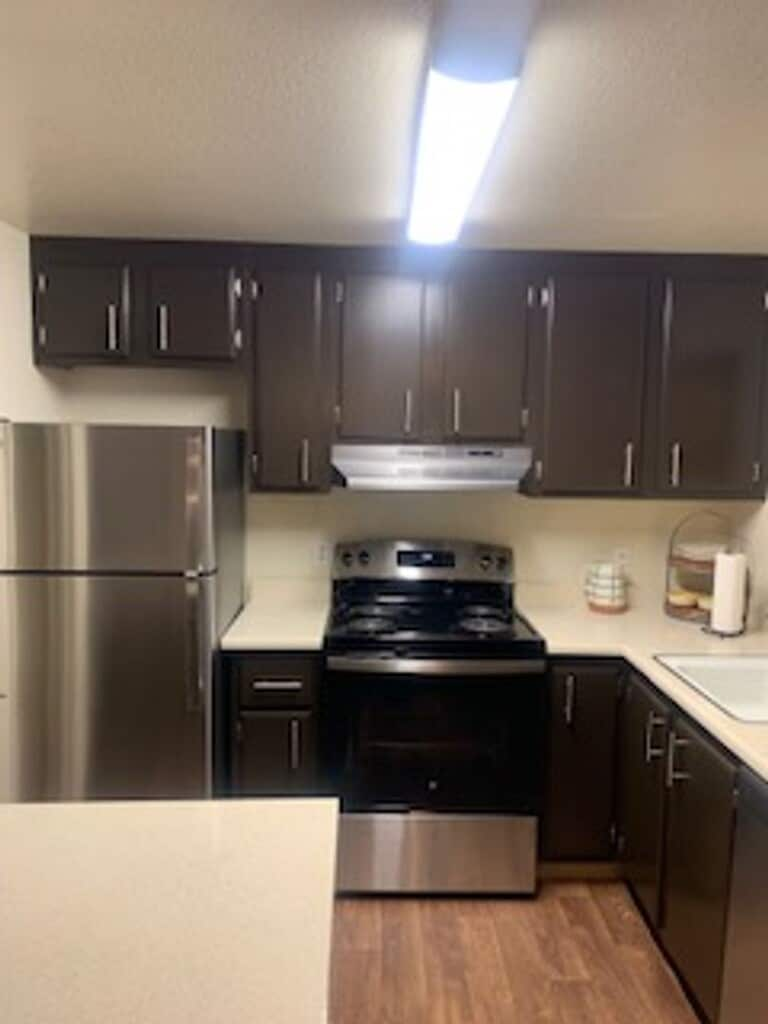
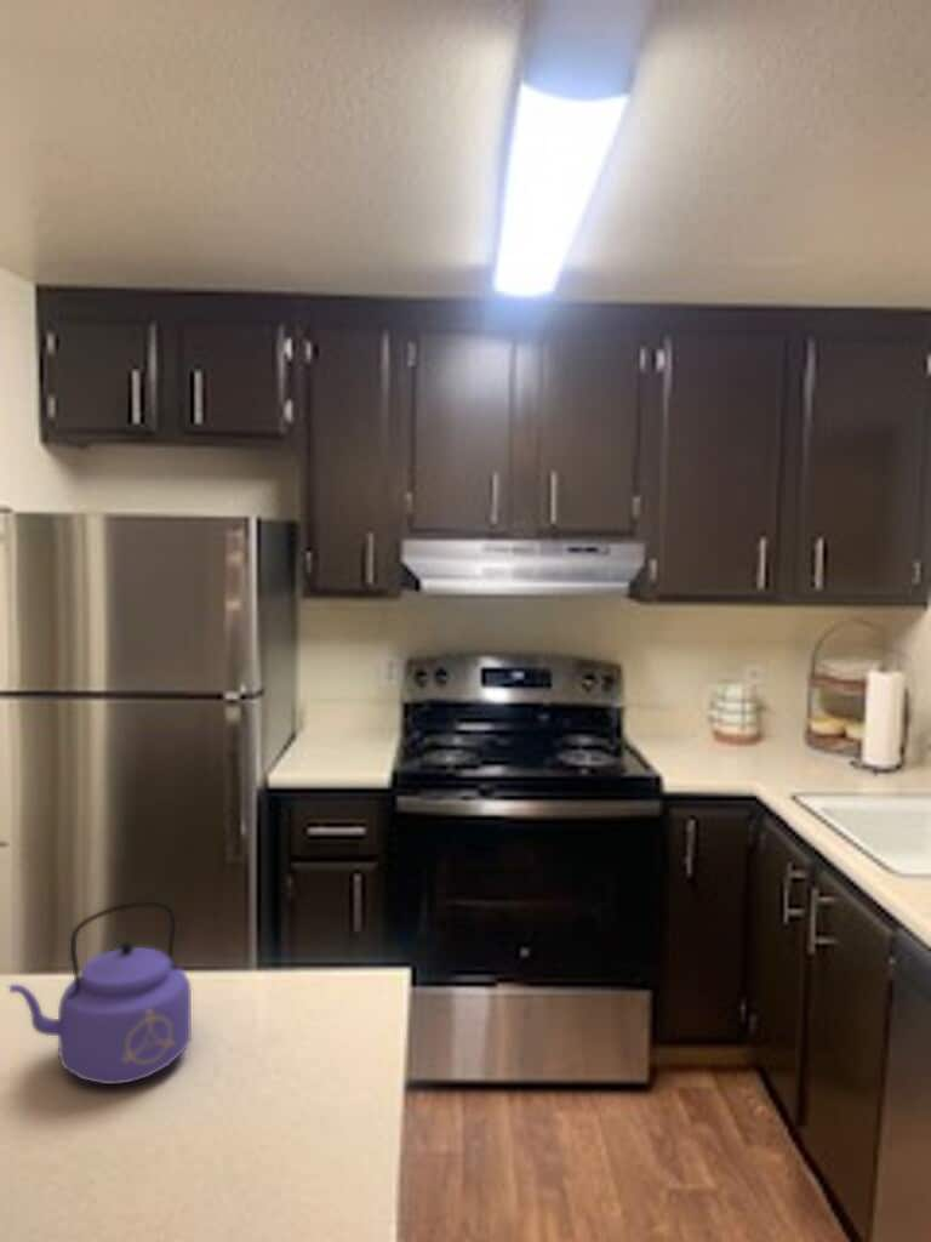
+ kettle [7,900,193,1086]
